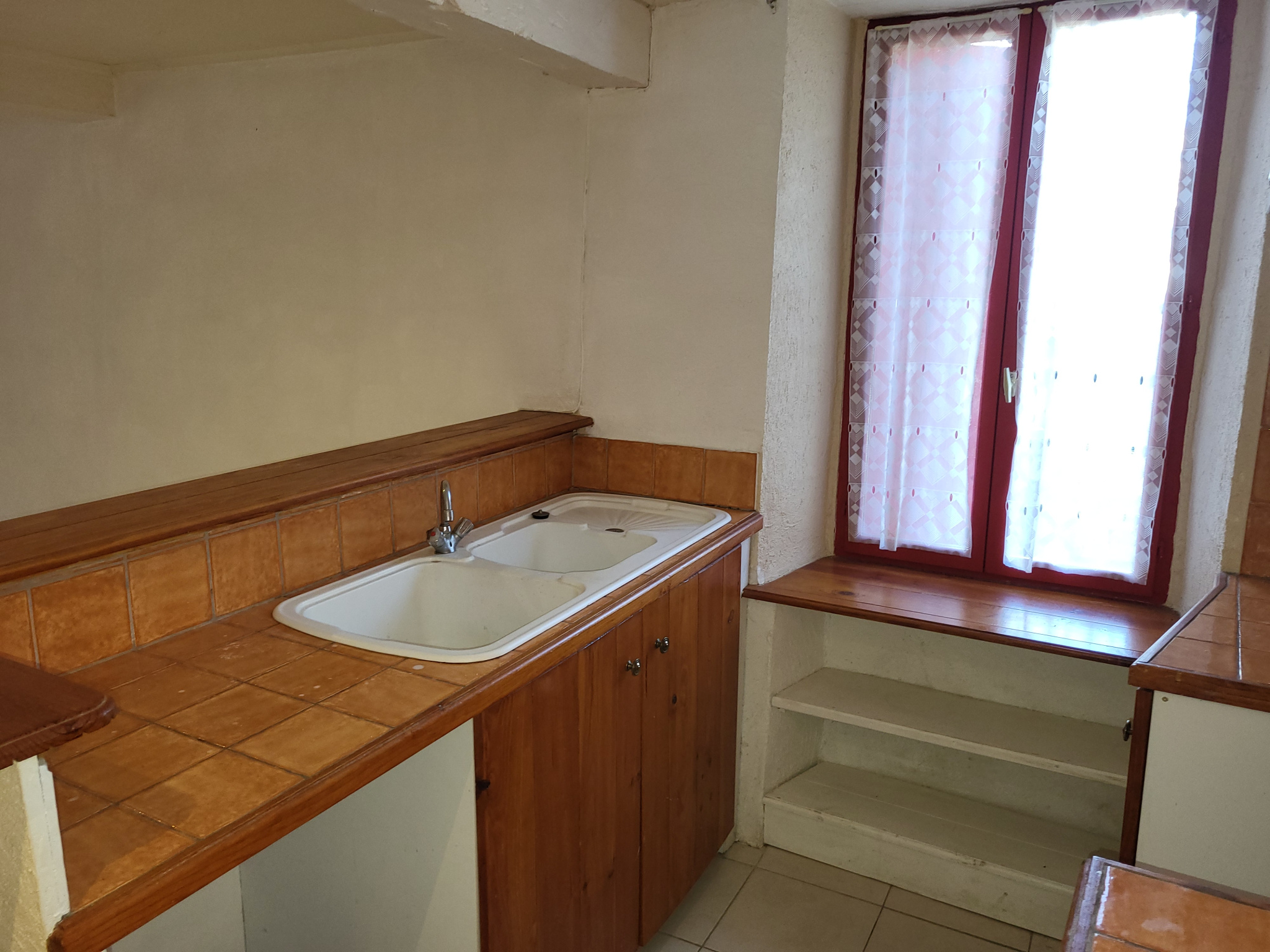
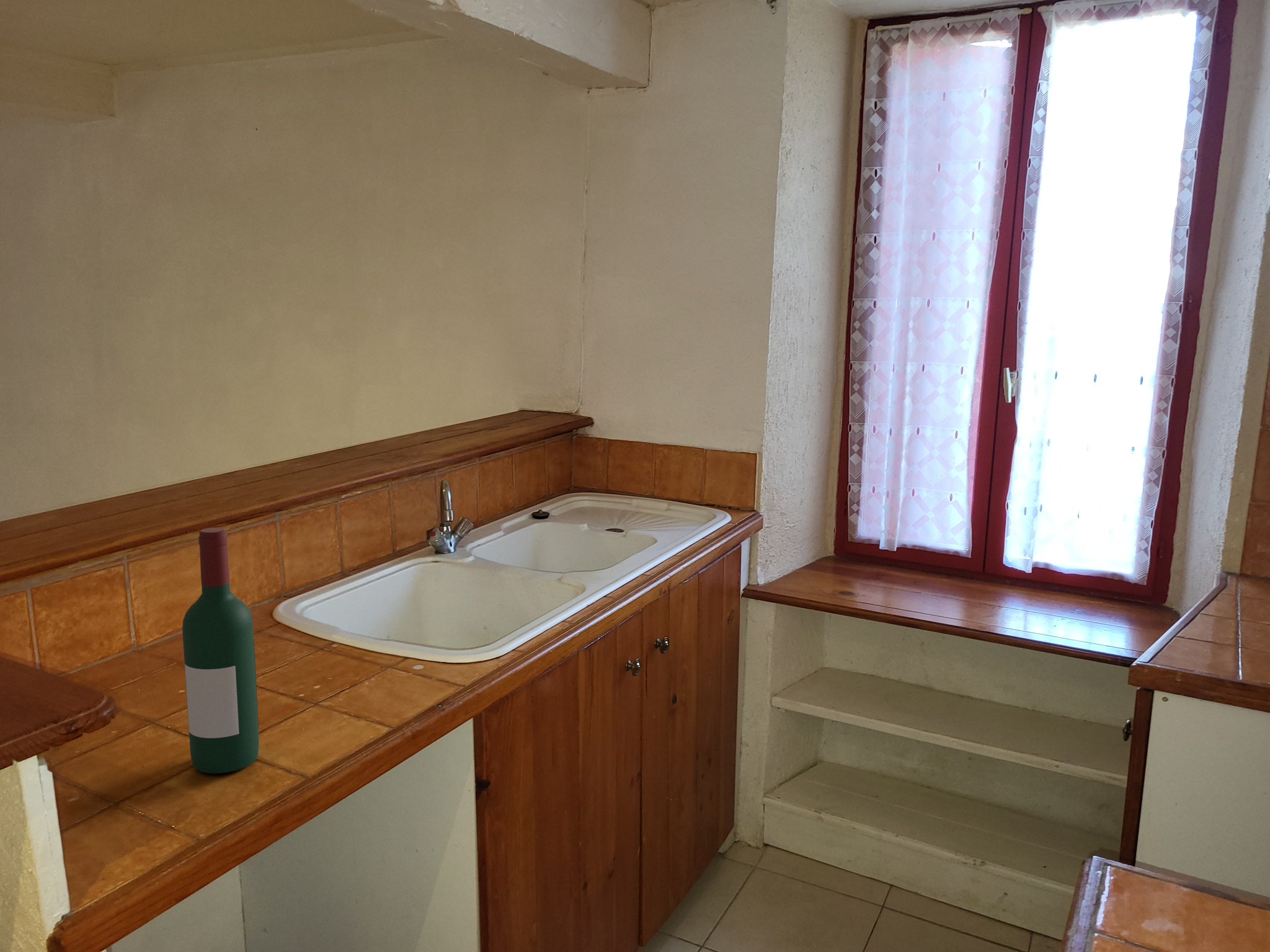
+ wine bottle [182,527,260,774]
